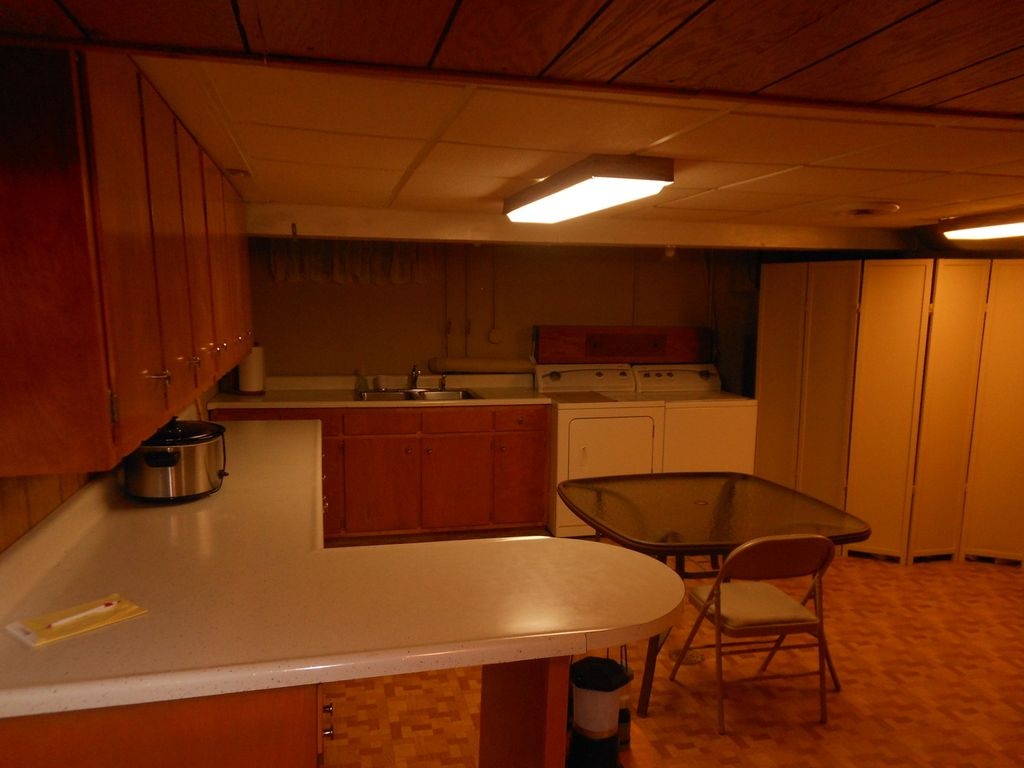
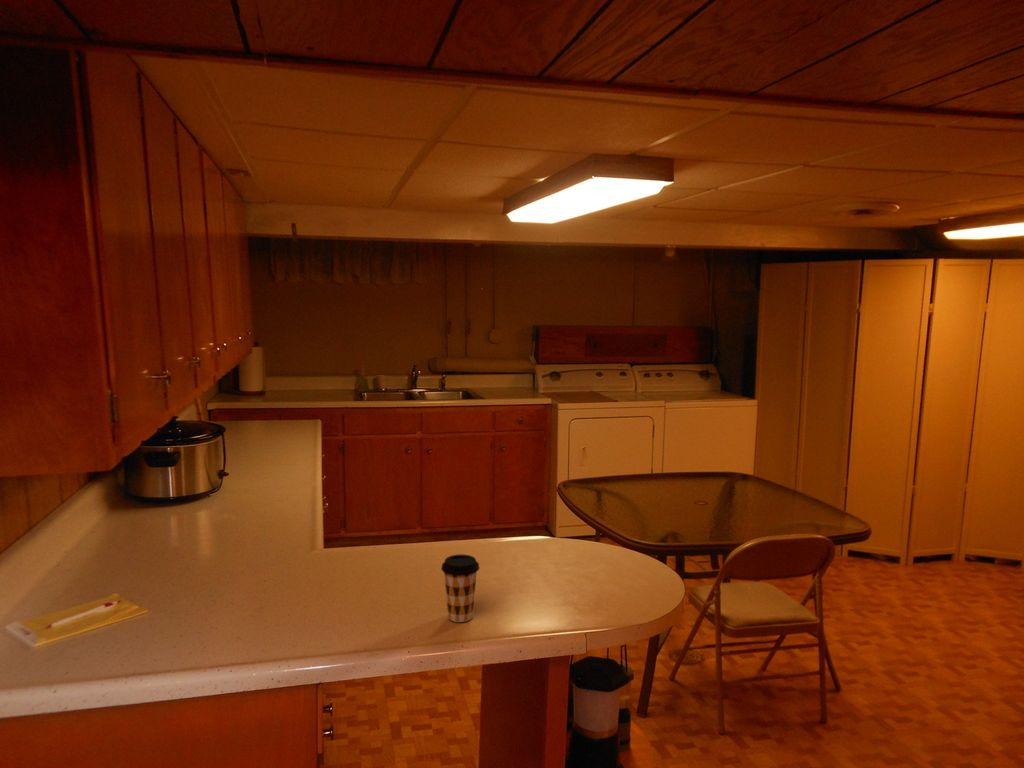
+ coffee cup [440,553,480,623]
